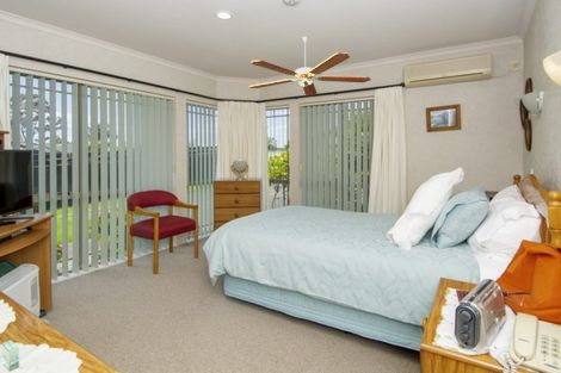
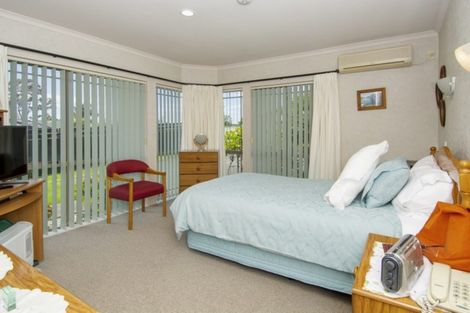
- ceiling fan [247,36,371,97]
